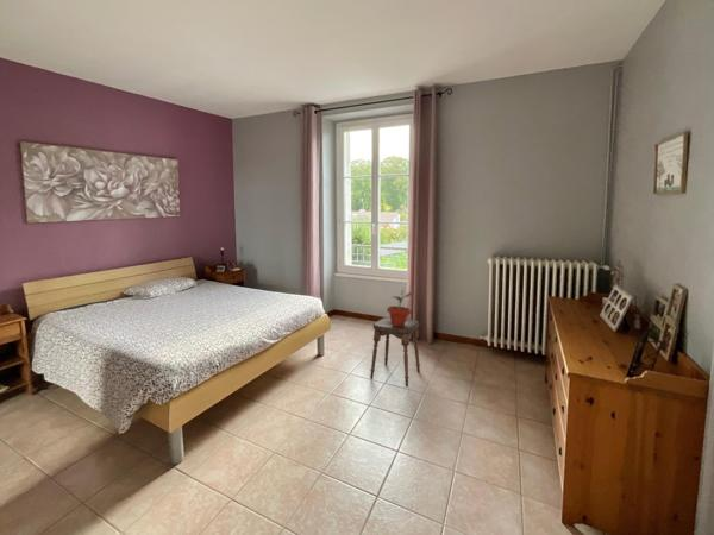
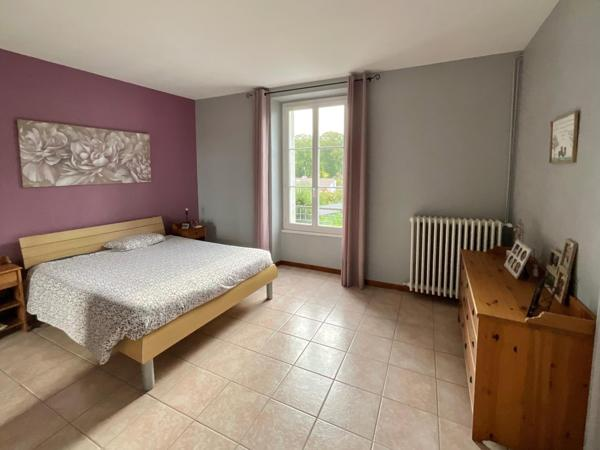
- potted plant [386,287,413,326]
- stool [369,316,421,388]
